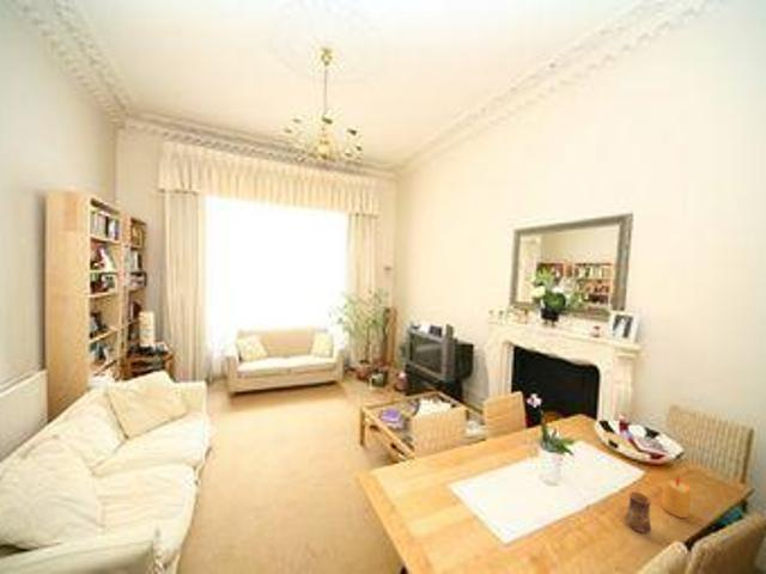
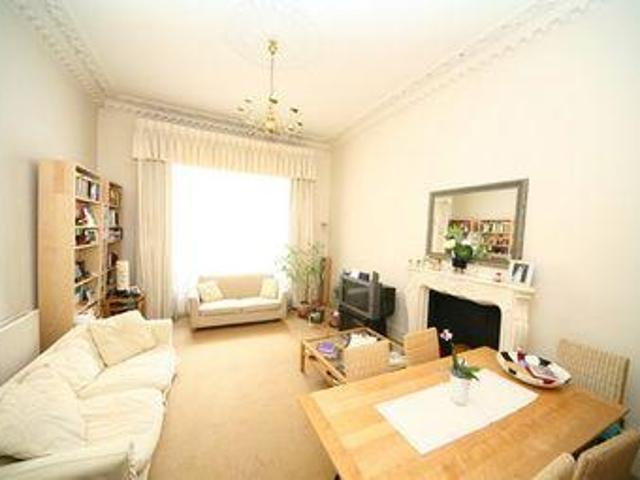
- cup [624,490,652,535]
- candle [661,474,692,519]
